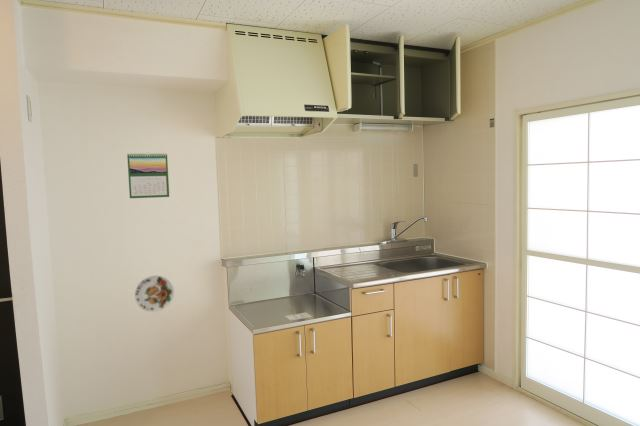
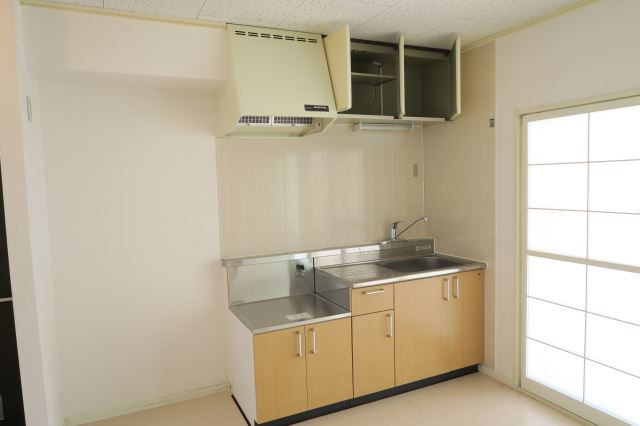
- calendar [126,152,170,199]
- decorative plate [134,275,175,313]
